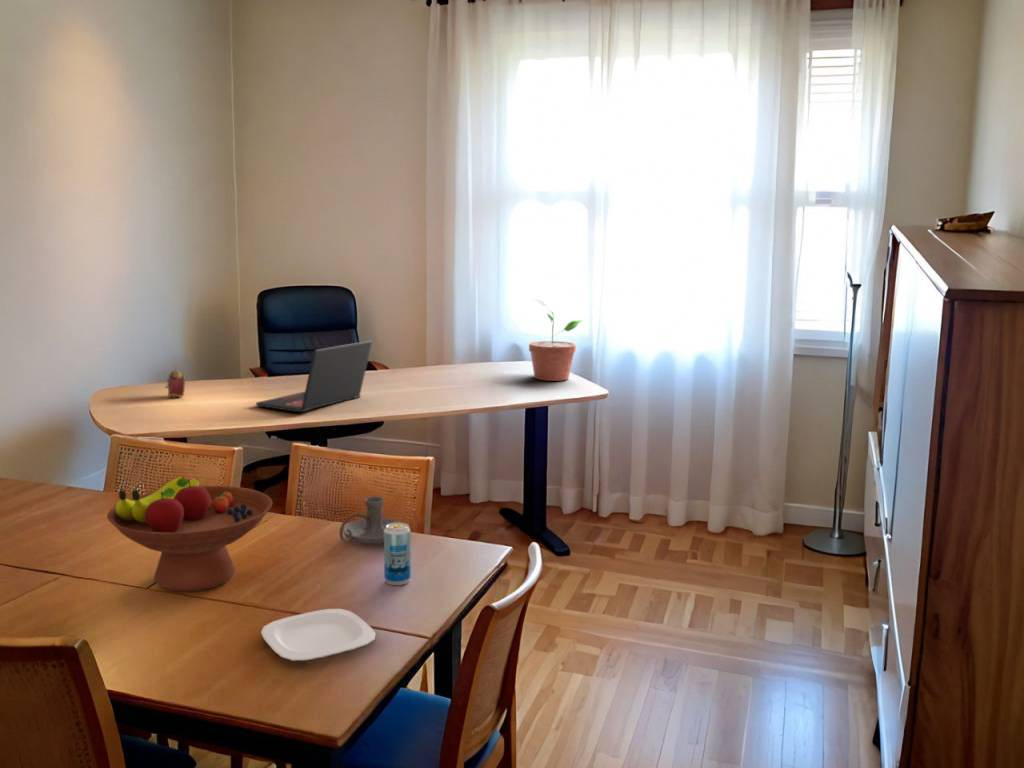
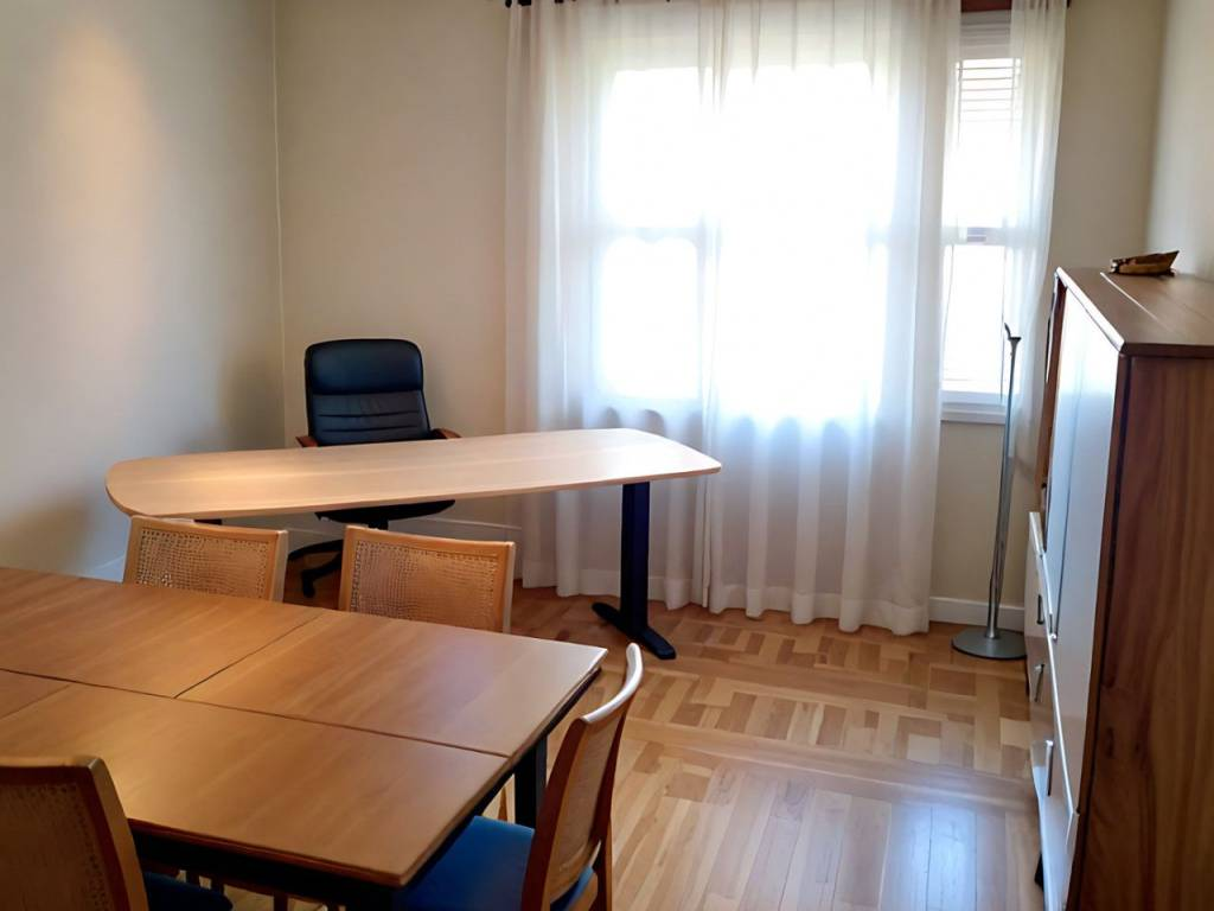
- beverage can [383,522,412,586]
- plate [260,608,377,662]
- candle holder [338,496,403,545]
- fruit bowl [106,476,273,593]
- potted plant [528,298,583,382]
- laptop [255,340,373,413]
- alarm clock [164,365,186,399]
